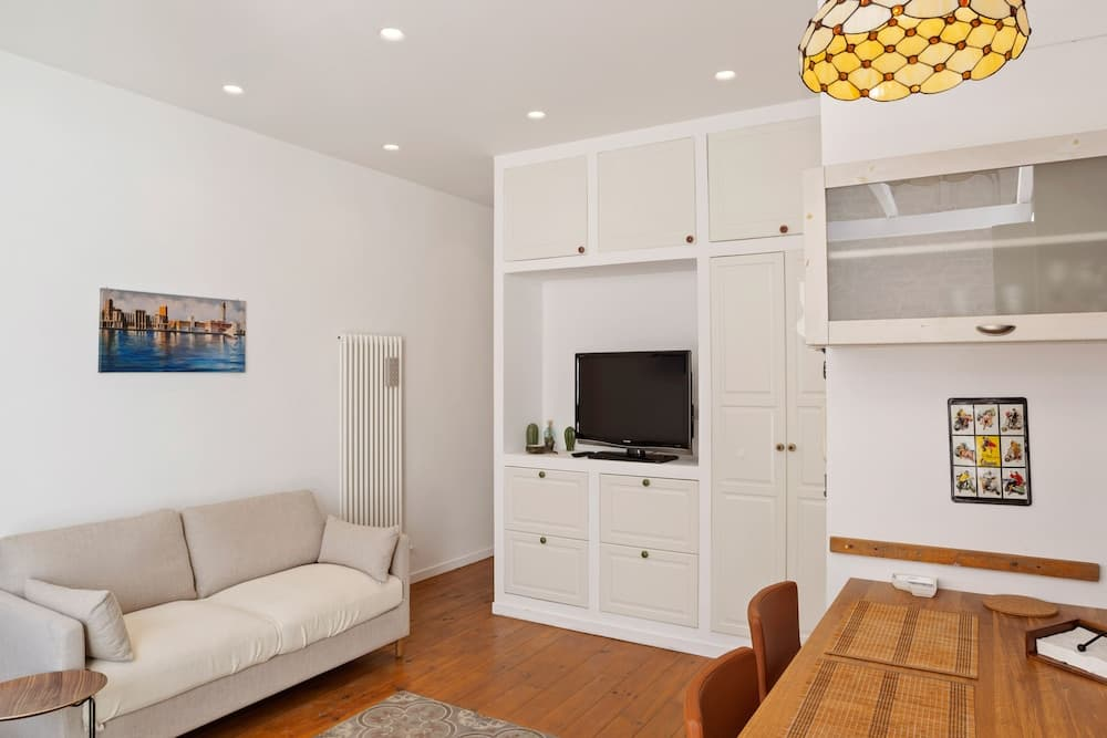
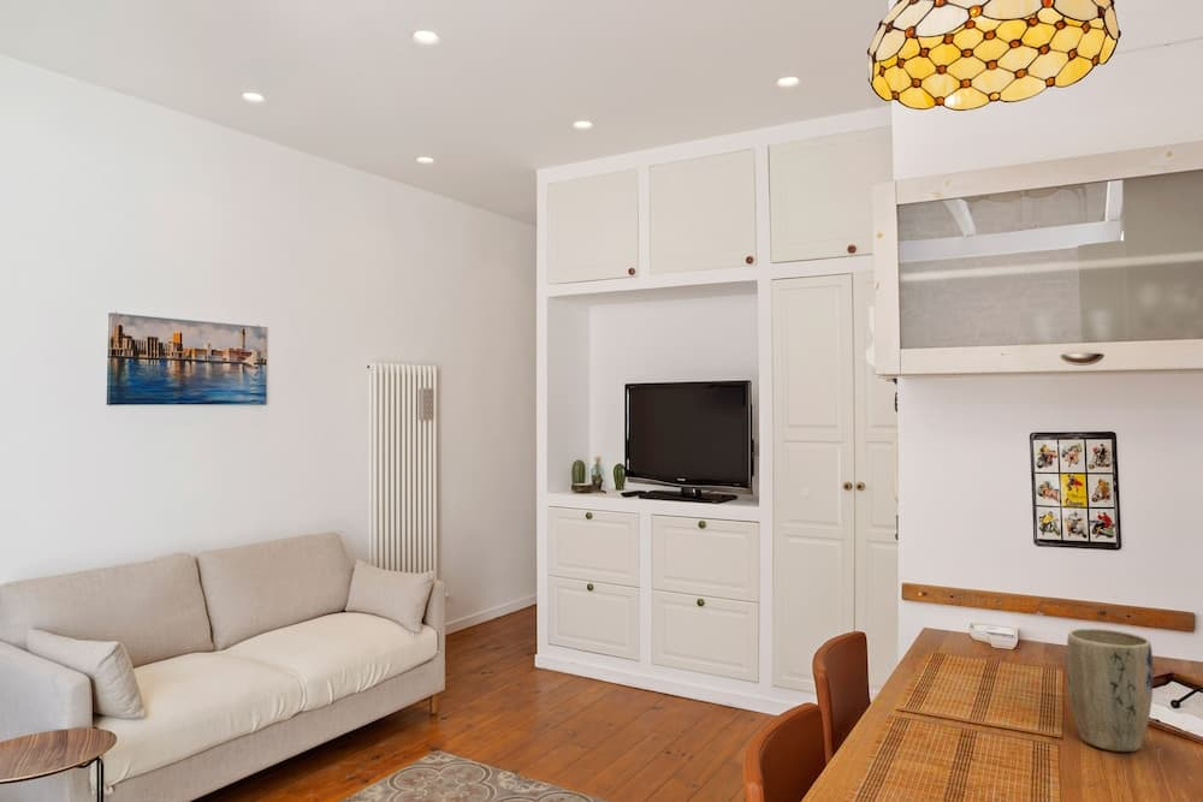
+ plant pot [1066,628,1154,753]
